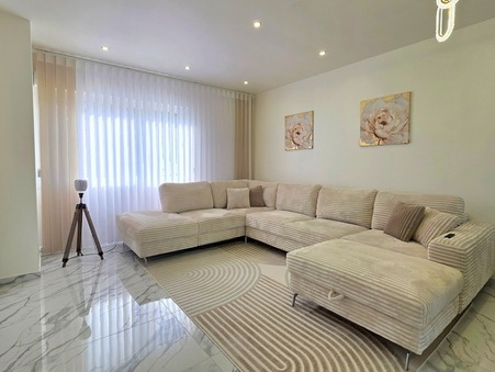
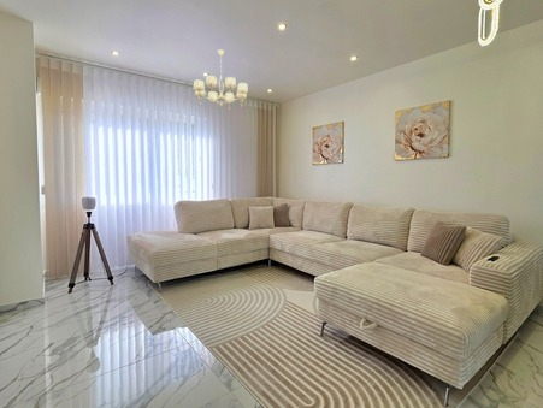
+ chandelier [193,48,249,111]
